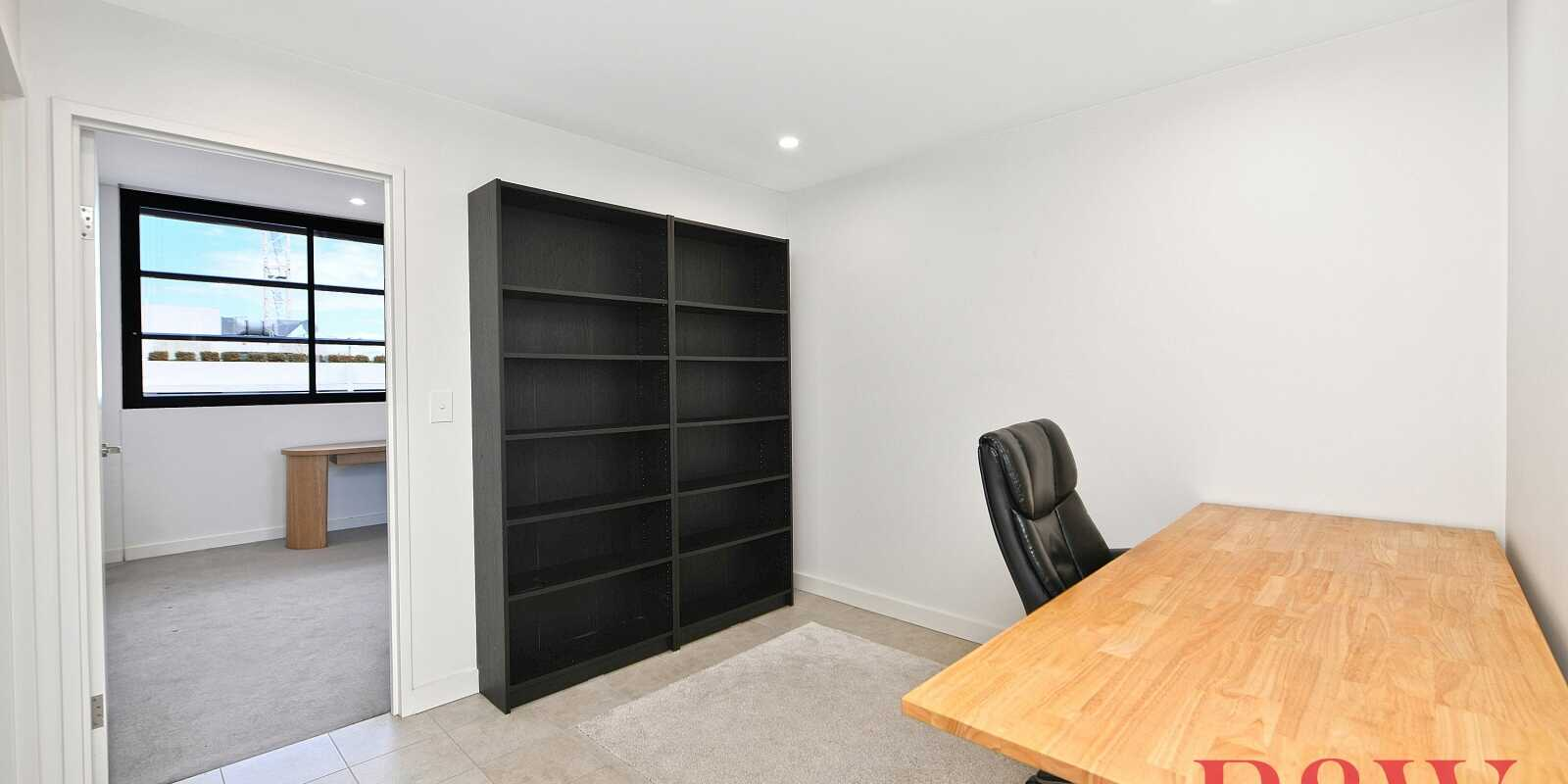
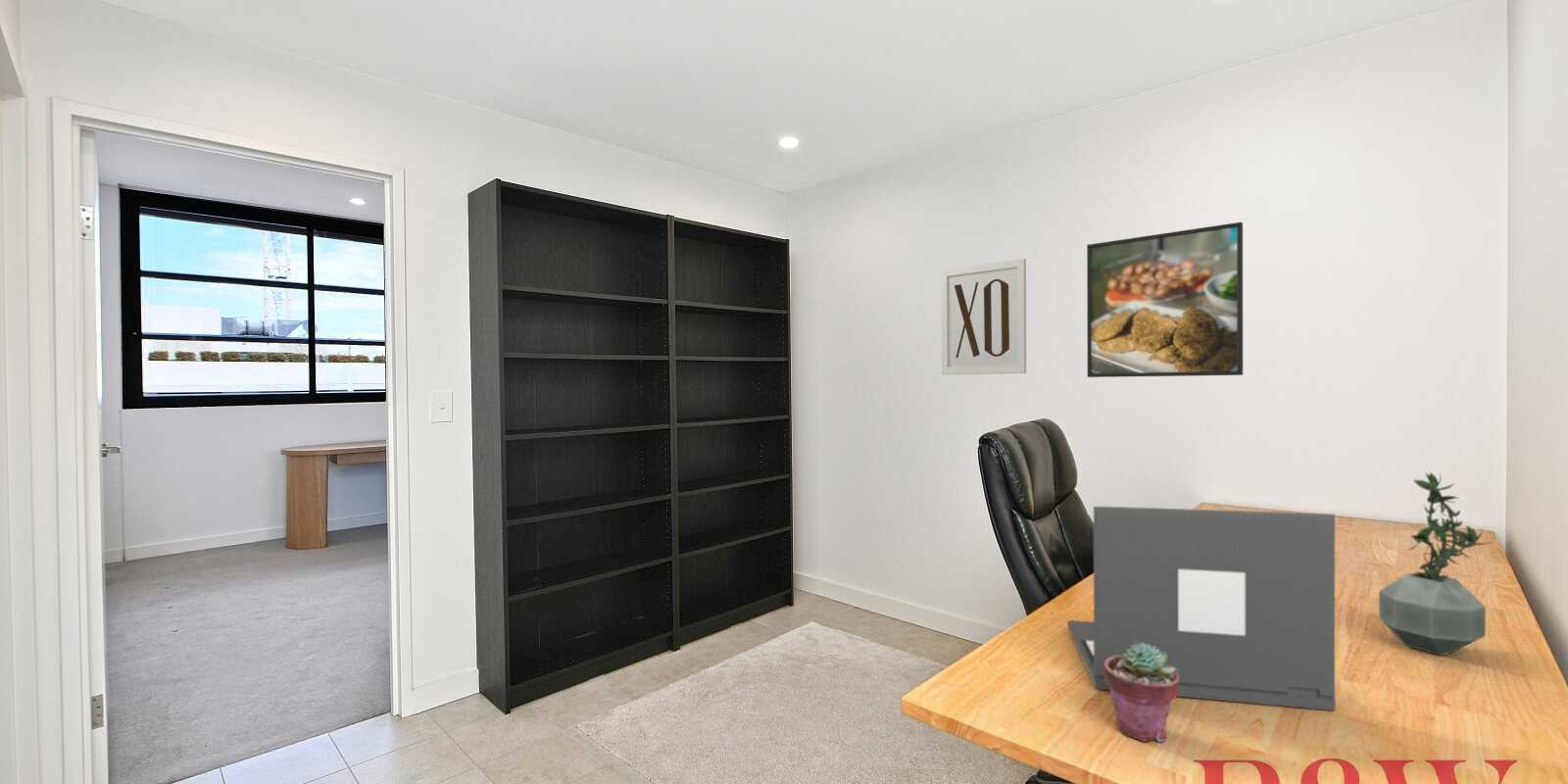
+ laptop [1066,506,1337,711]
+ potted plant [1378,471,1495,657]
+ potted succulent [1104,643,1179,743]
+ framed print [1086,221,1244,378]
+ wall art [941,258,1027,375]
